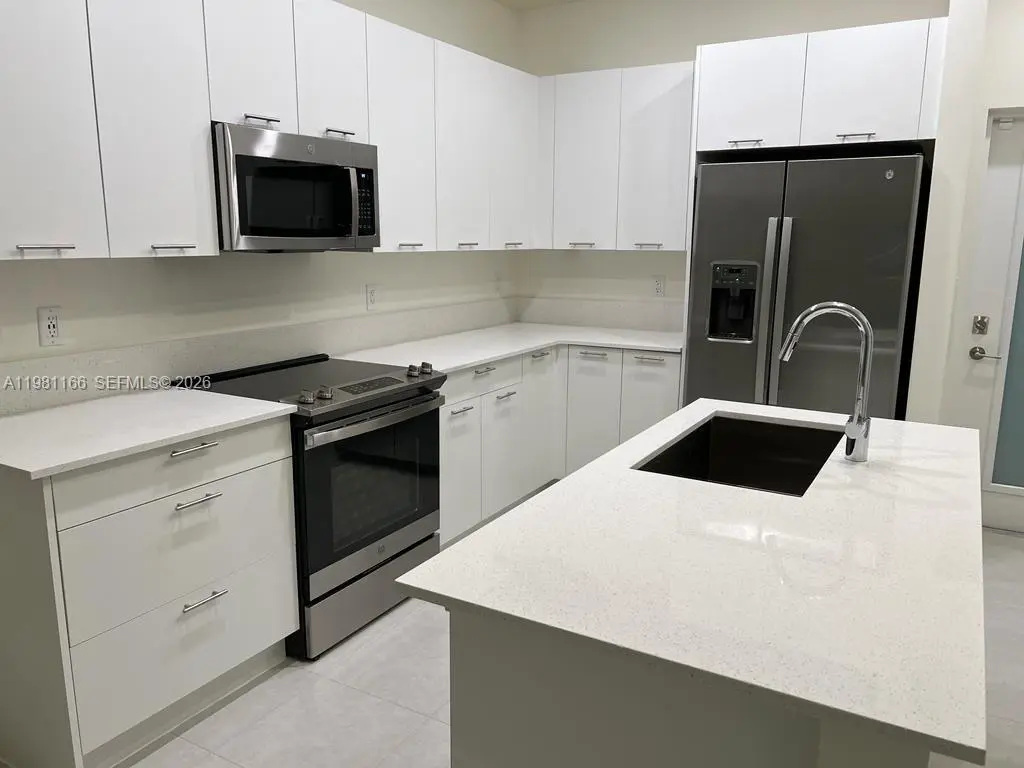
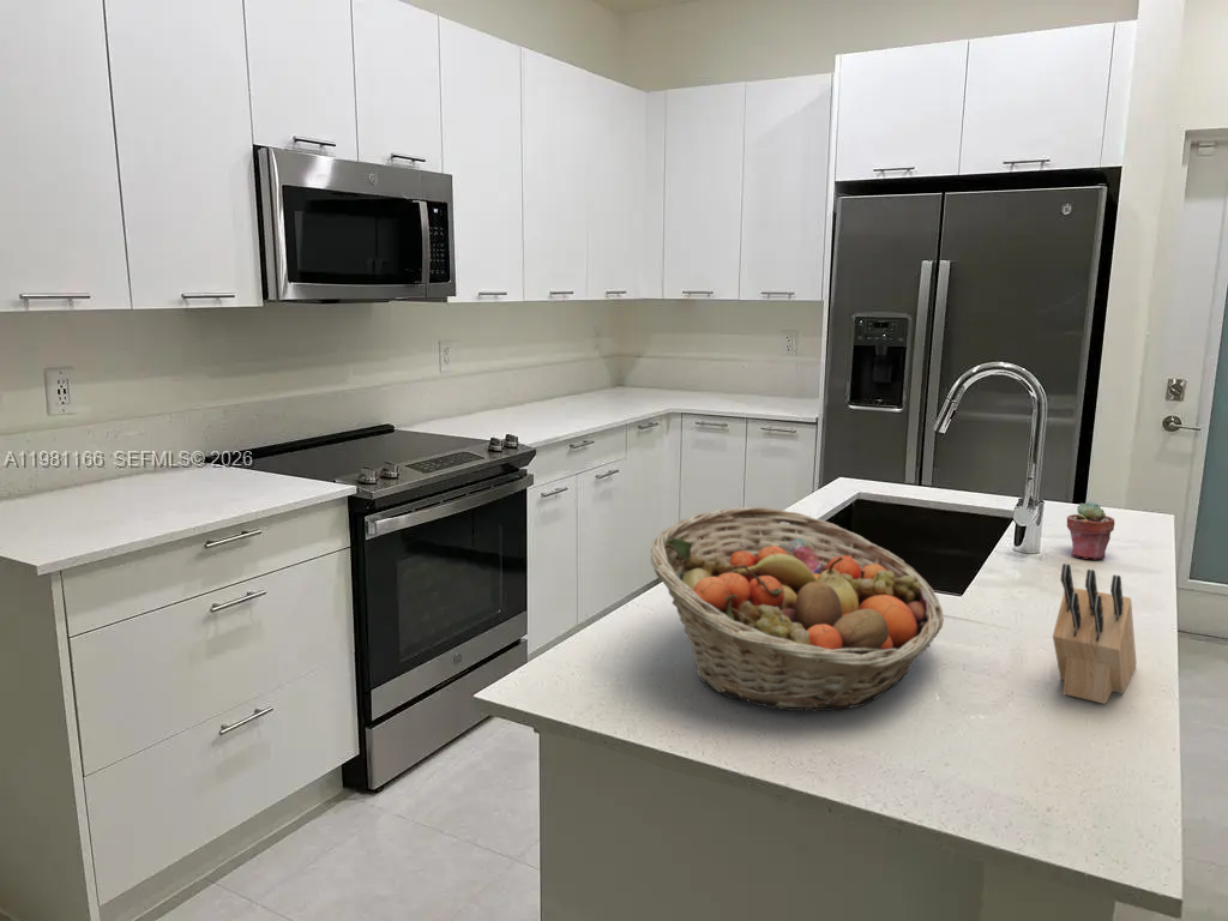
+ potted succulent [1066,500,1115,560]
+ knife block [1052,562,1138,705]
+ fruit basket [649,506,945,712]
